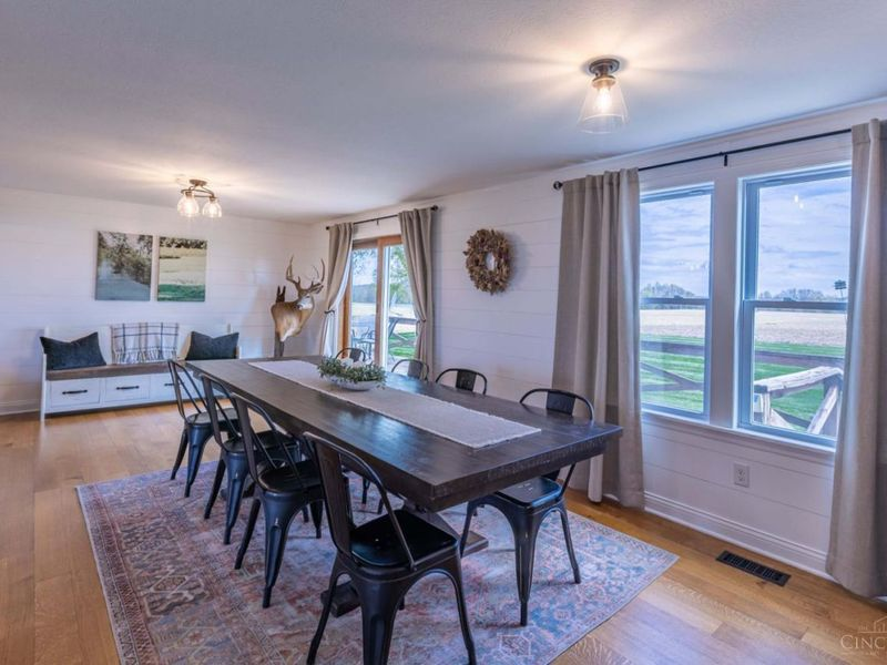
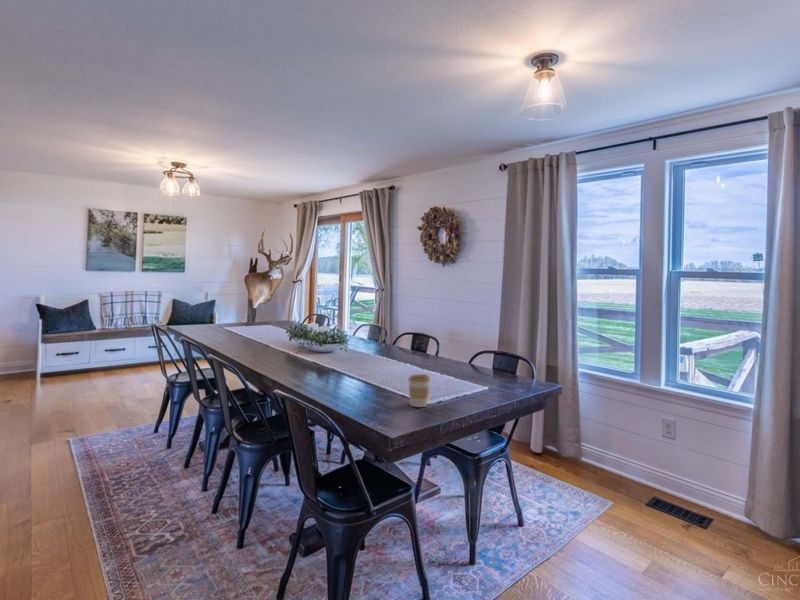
+ coffee cup [407,373,431,408]
